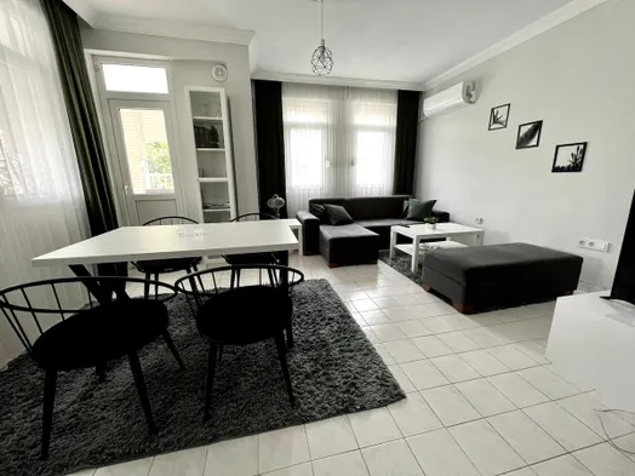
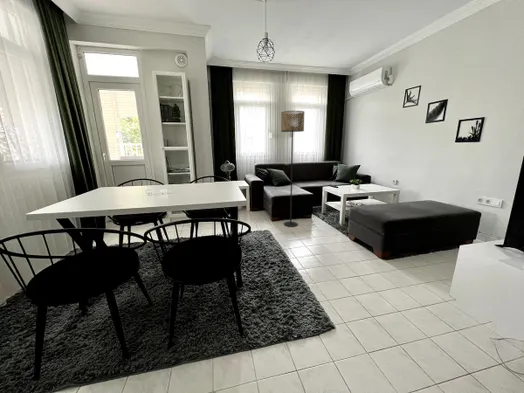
+ floor lamp [280,110,306,228]
